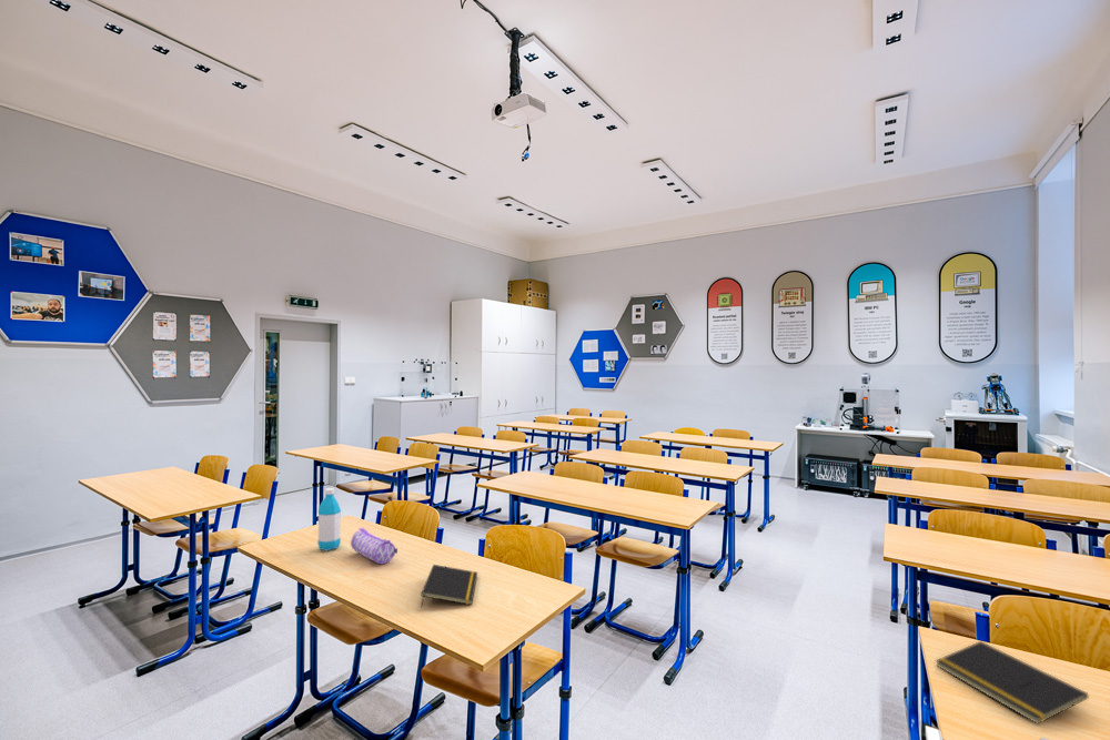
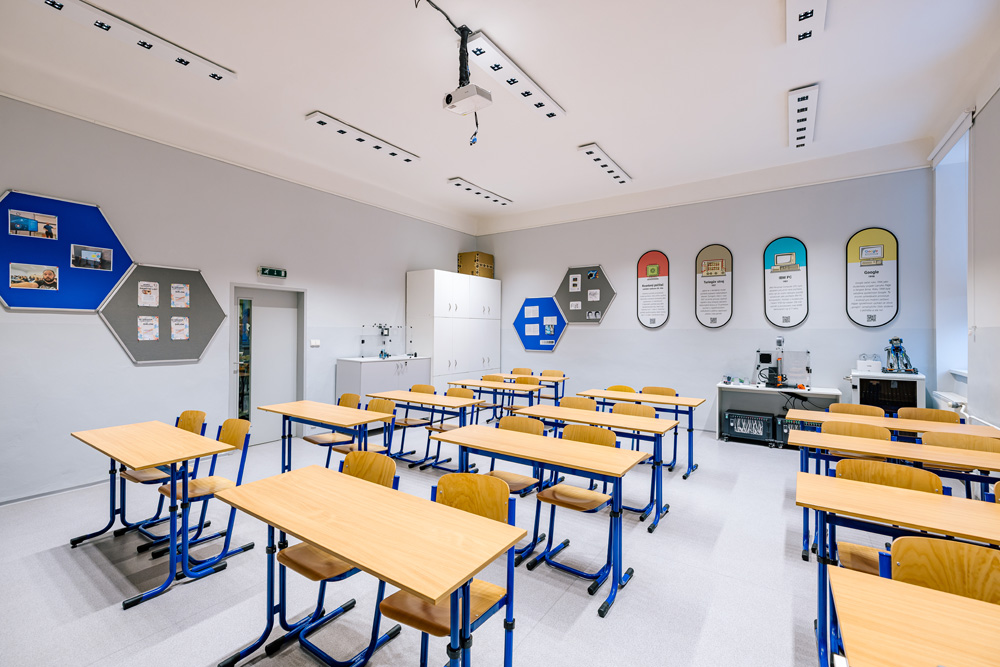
- notepad [935,640,1089,726]
- notepad [420,564,478,608]
- water bottle [316,487,342,551]
- pencil case [350,527,398,565]
